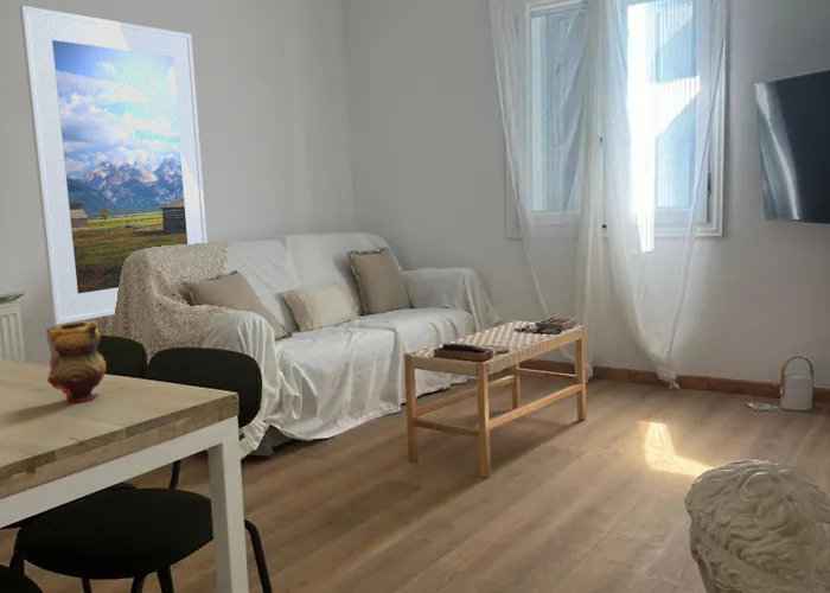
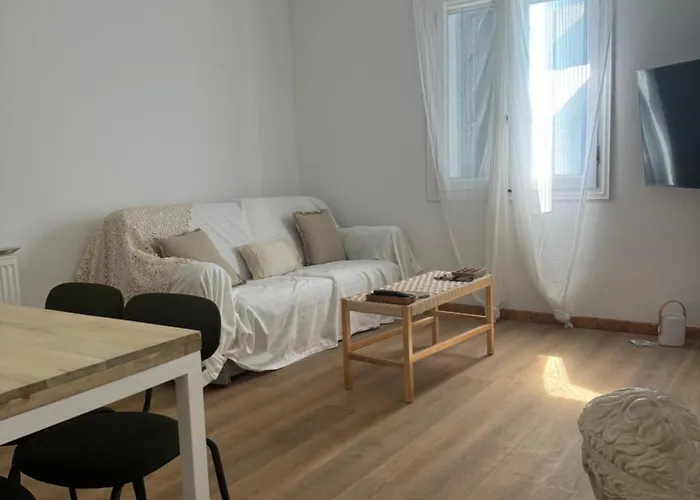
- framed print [19,5,209,326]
- teapot [45,320,107,403]
